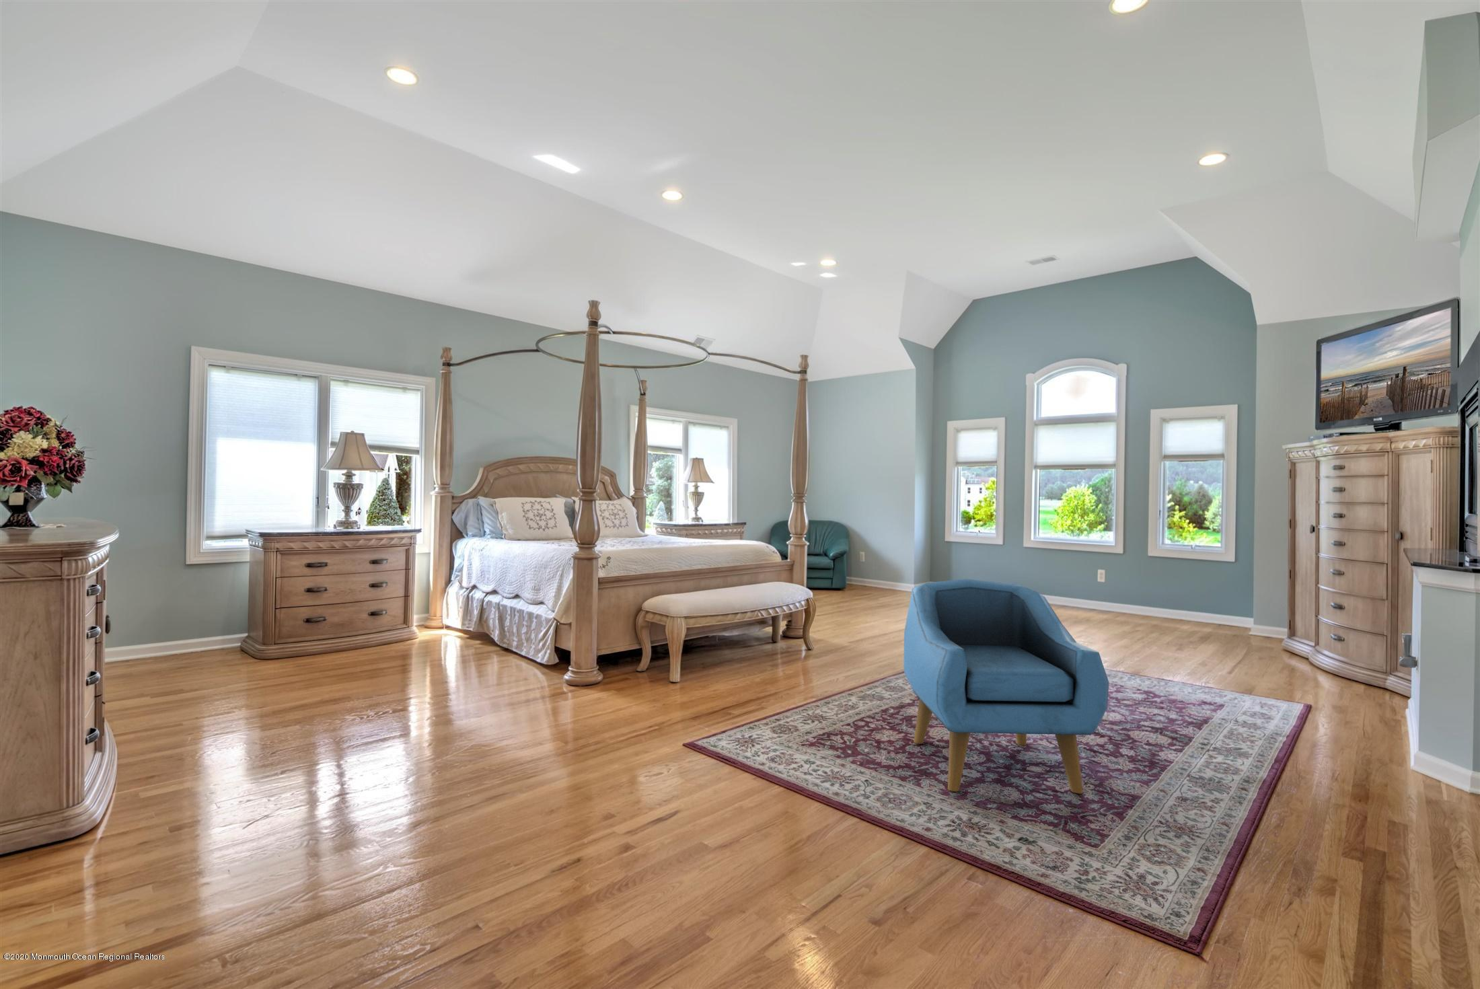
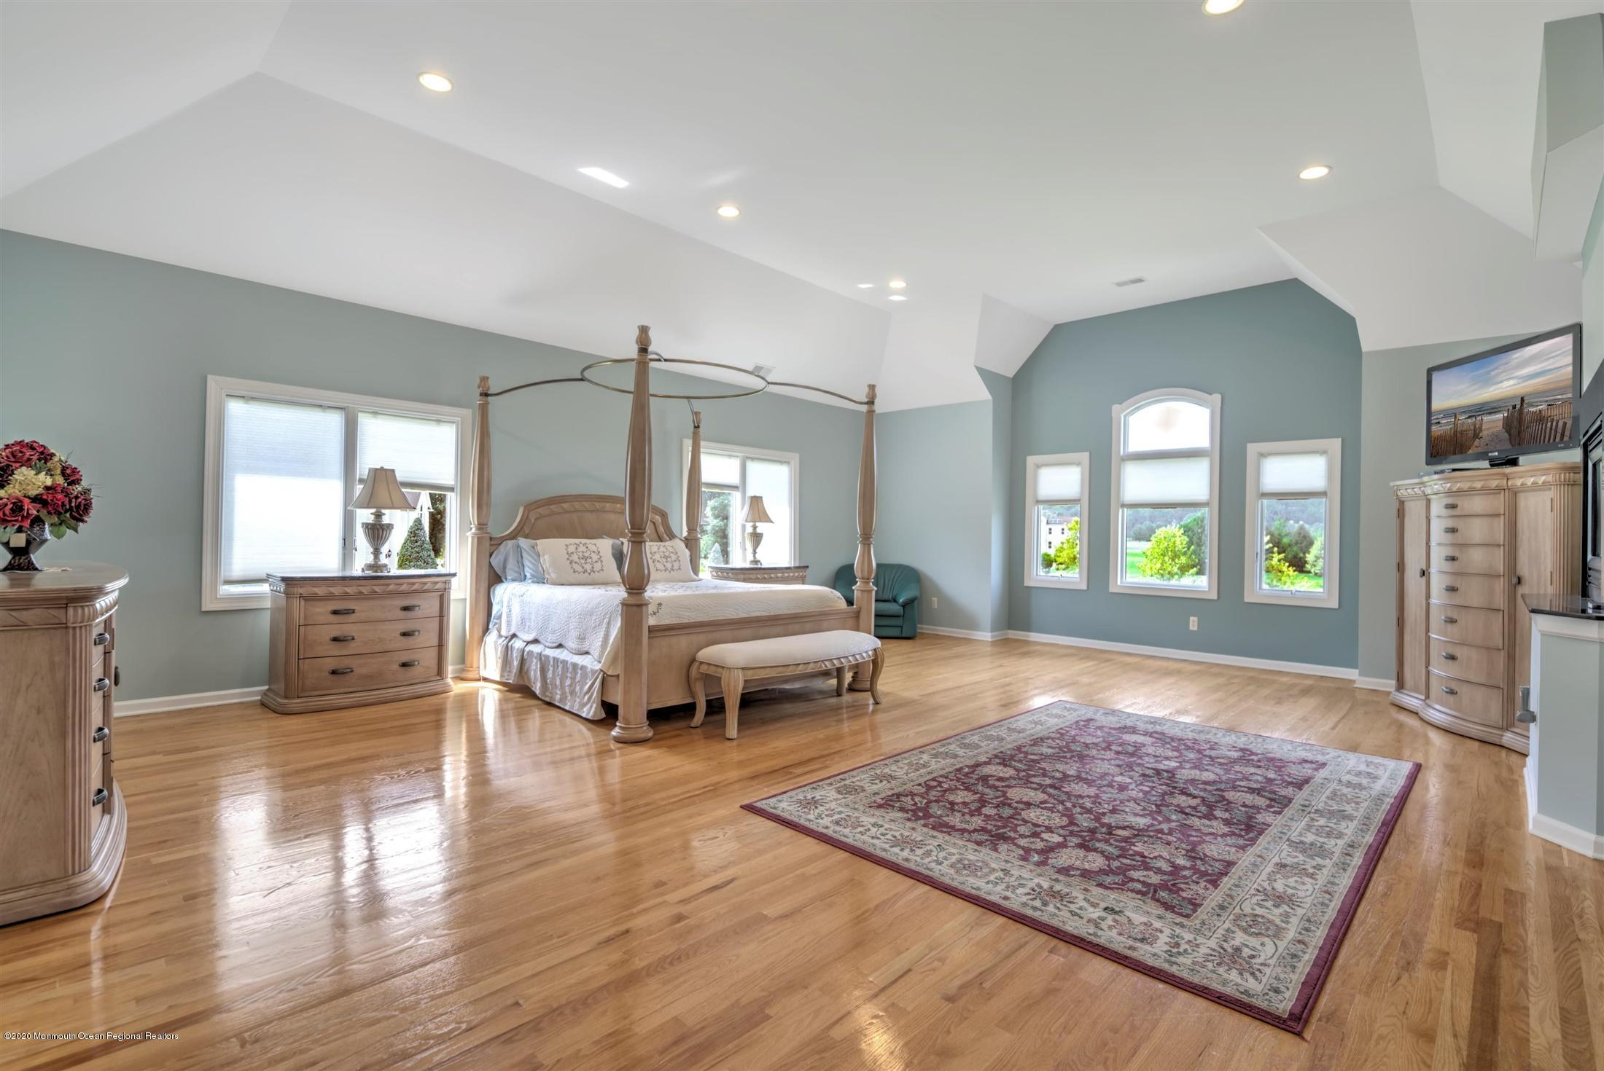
- armchair [903,578,1109,795]
